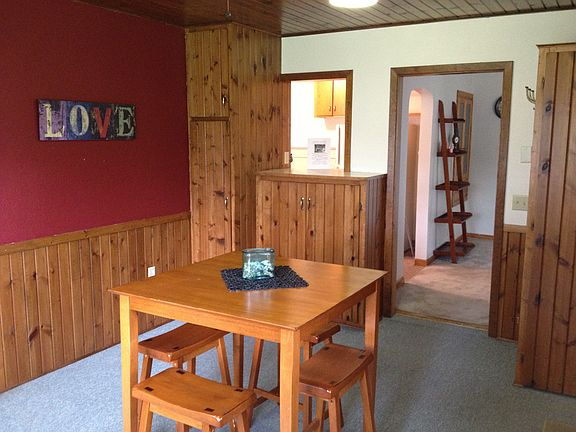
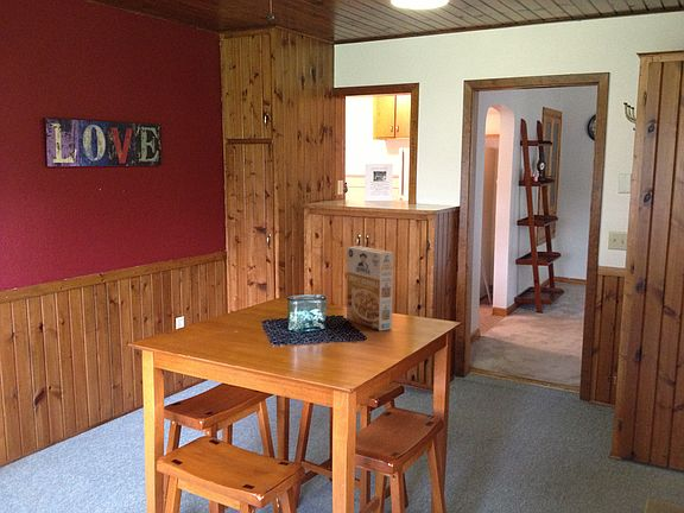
+ cereal box [346,245,394,332]
